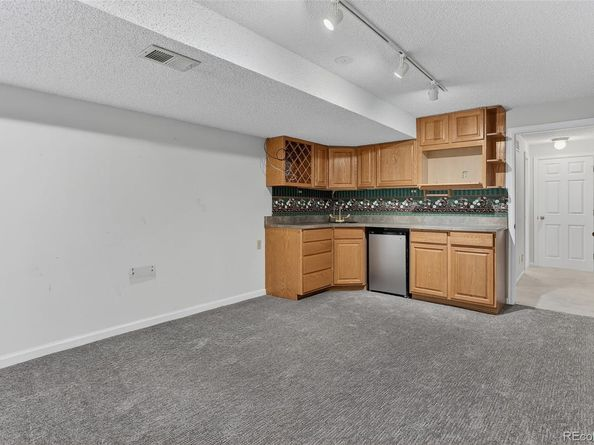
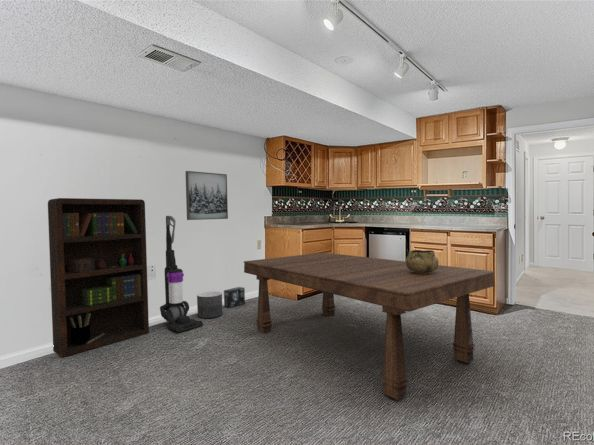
+ decorative bowl [405,249,440,274]
+ box [223,286,246,309]
+ bookcase [47,197,150,358]
+ vacuum cleaner [159,215,204,333]
+ wall art [184,170,229,221]
+ planter [196,290,223,319]
+ dining table [243,252,495,401]
